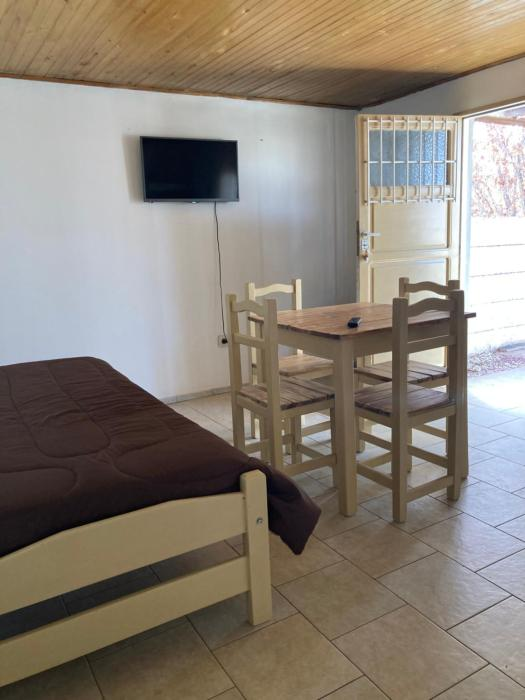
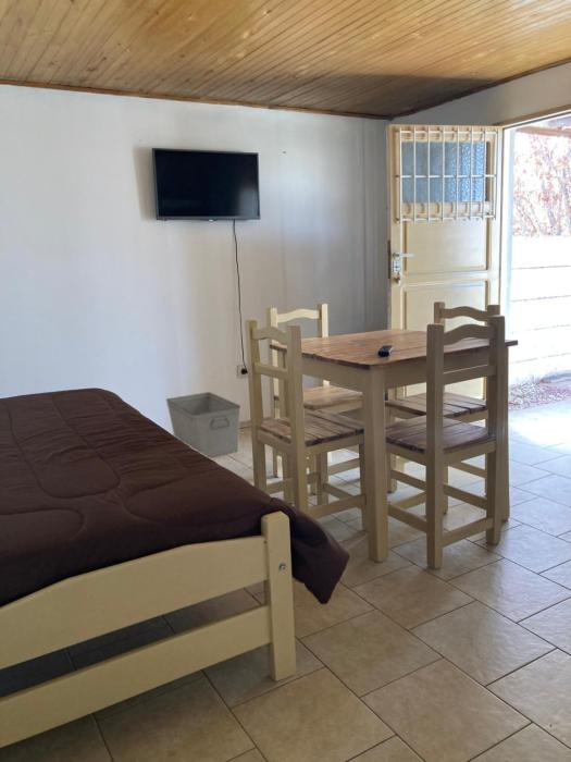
+ storage bin [165,391,241,458]
